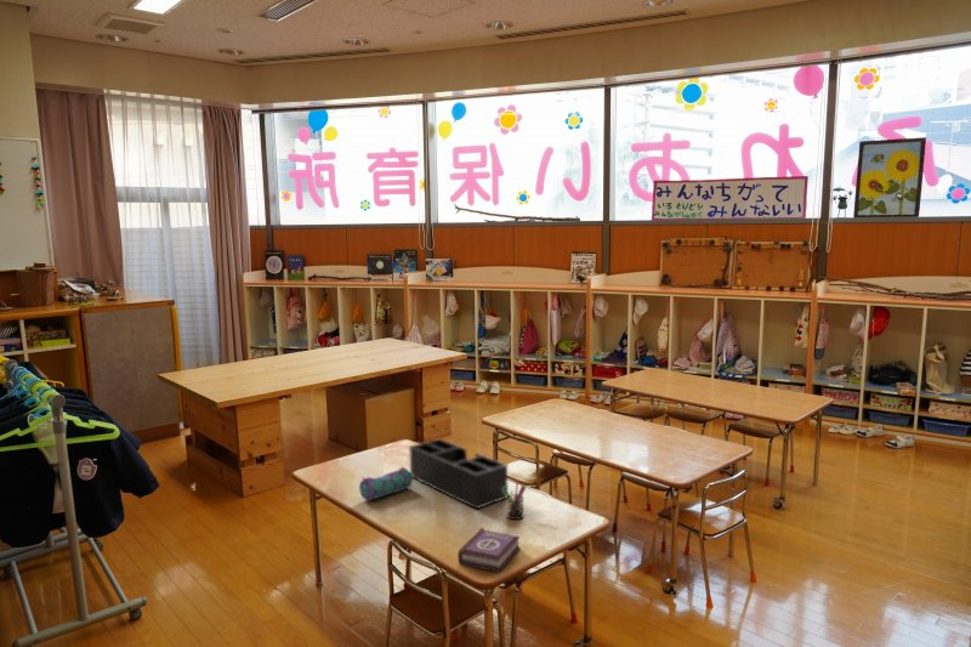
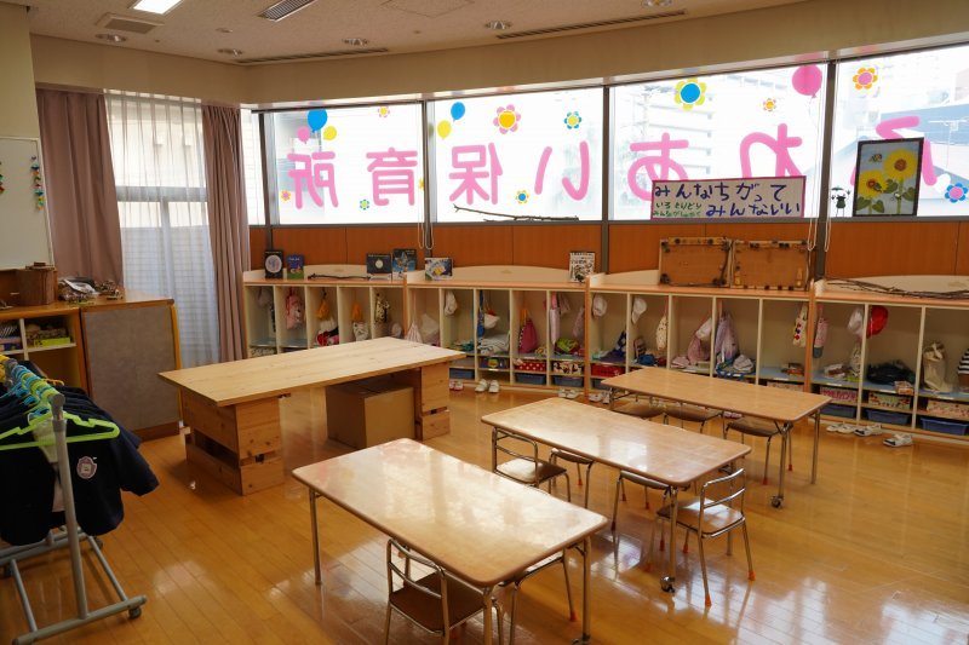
- pen holder [504,479,528,521]
- book [456,527,522,574]
- desk organizer [408,437,509,510]
- pencil case [358,466,414,501]
